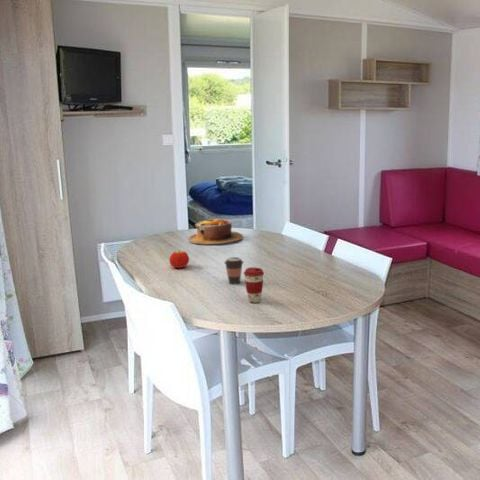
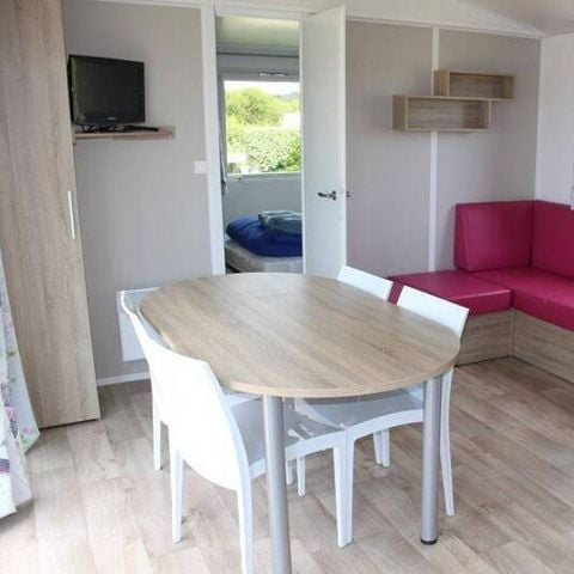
- bowl [188,218,244,245]
- coffee cup [223,256,245,285]
- fruit [168,250,190,269]
- coffee cup [243,267,265,304]
